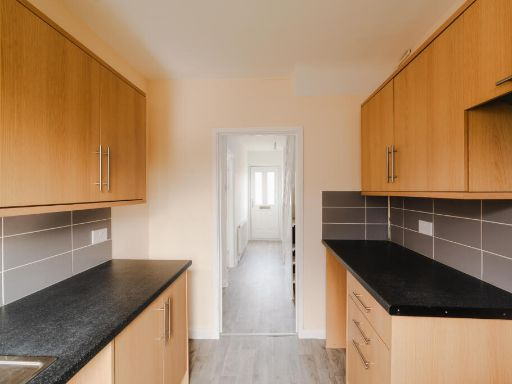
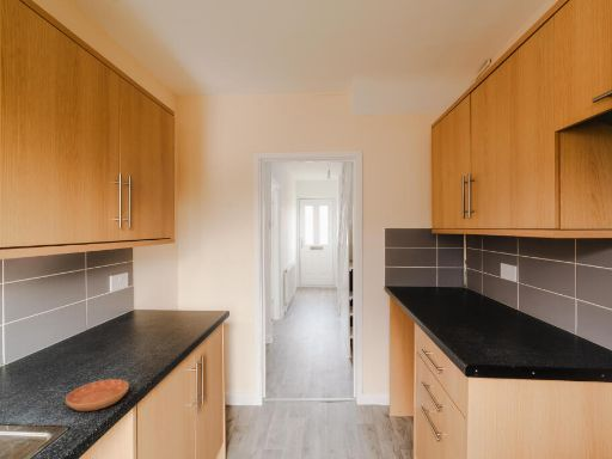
+ saucer [65,378,130,412]
